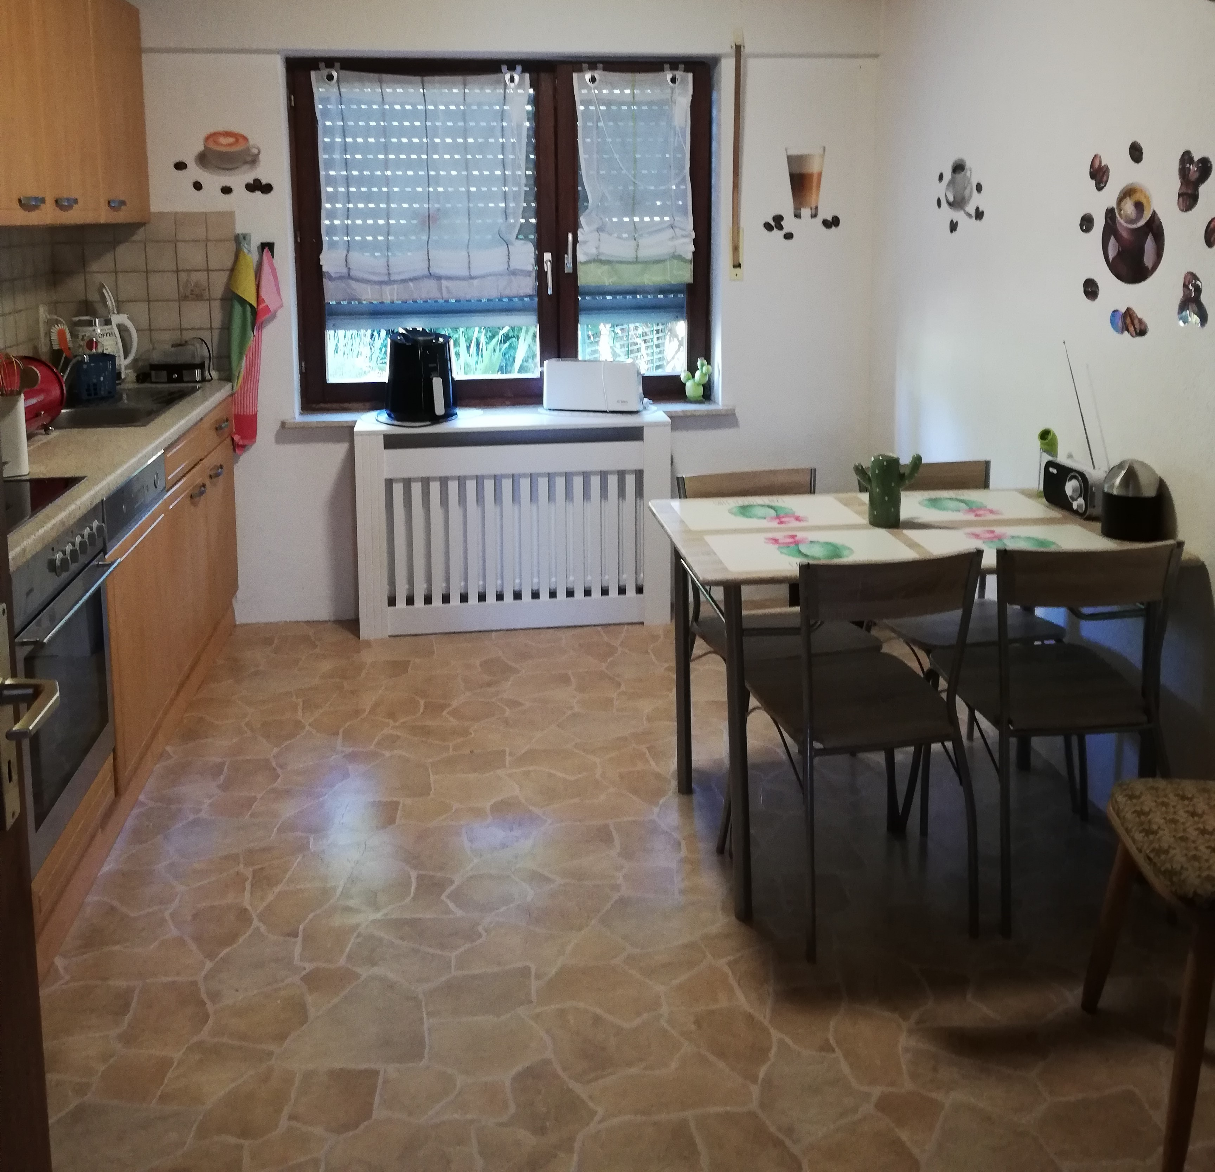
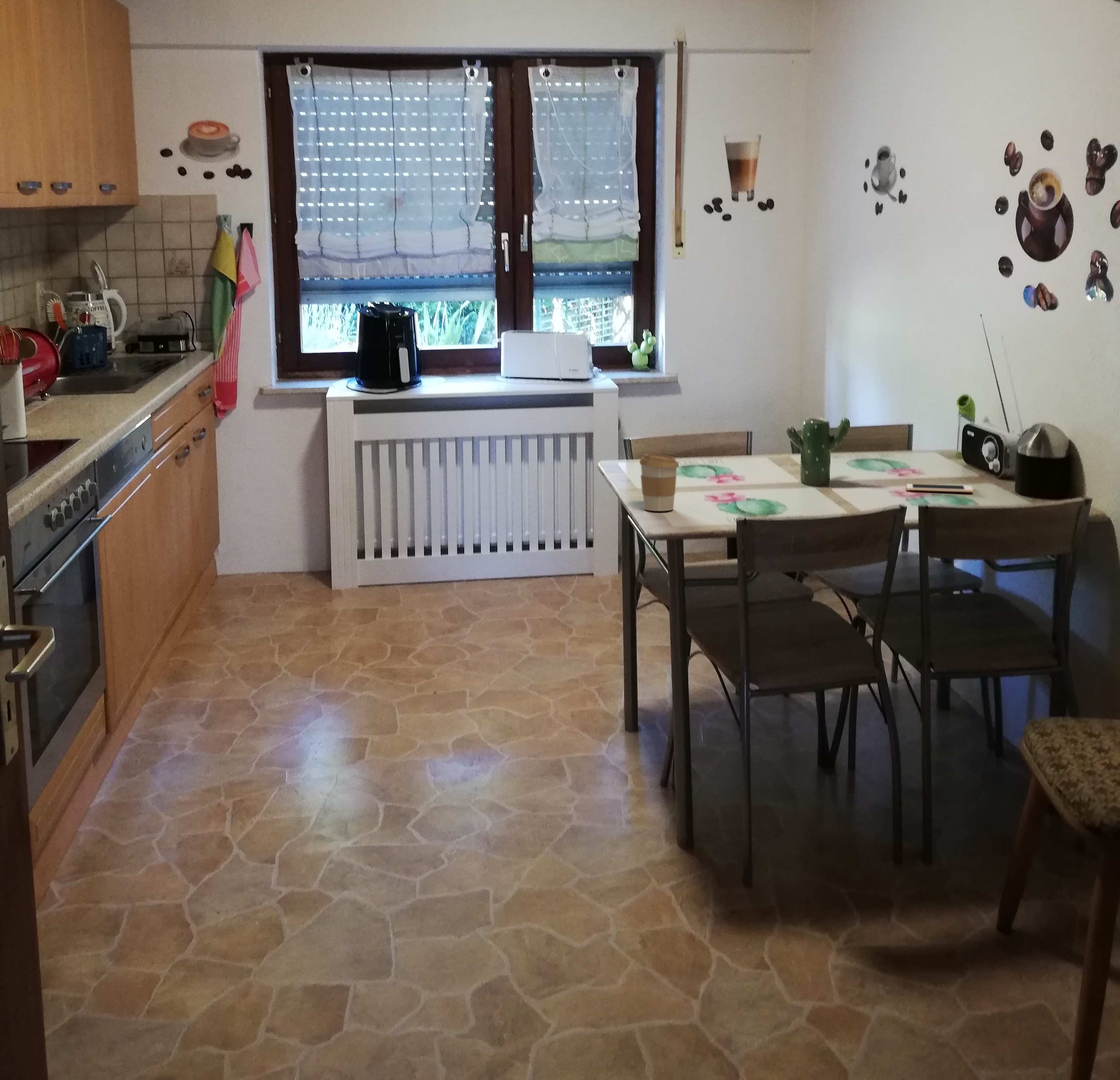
+ coffee cup [639,454,679,511]
+ cell phone [906,483,974,493]
